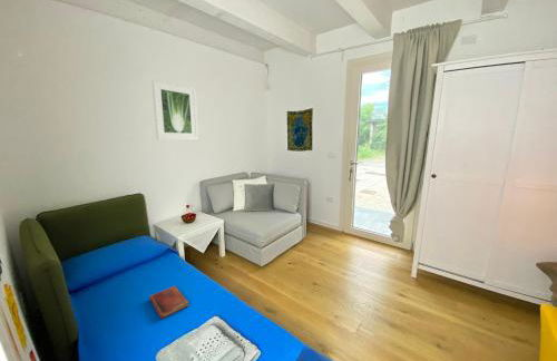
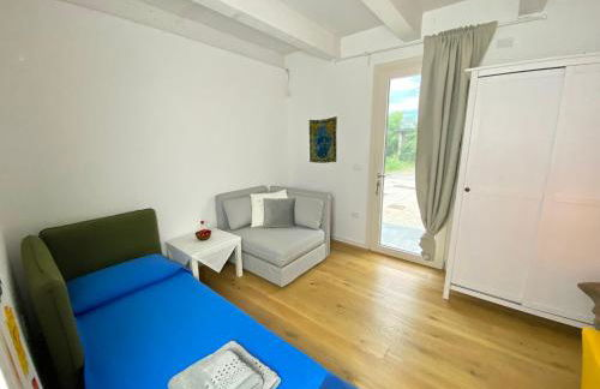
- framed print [150,79,199,142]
- diary [148,285,190,320]
